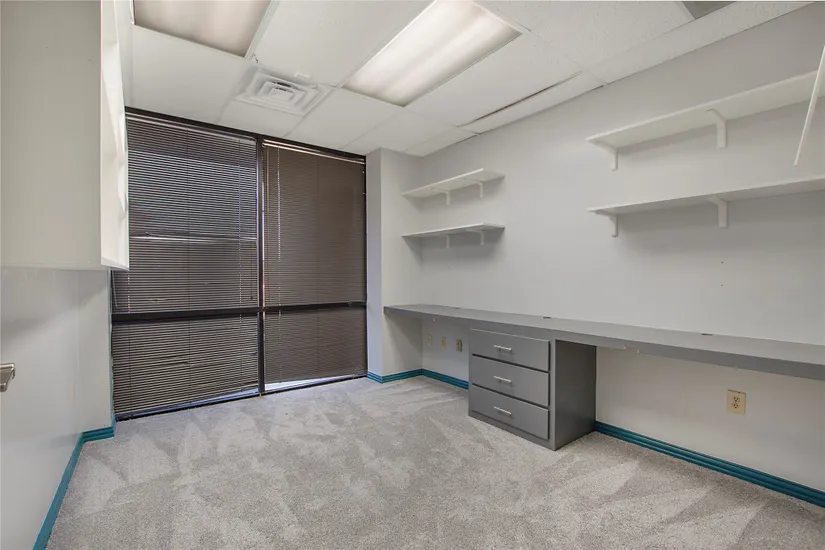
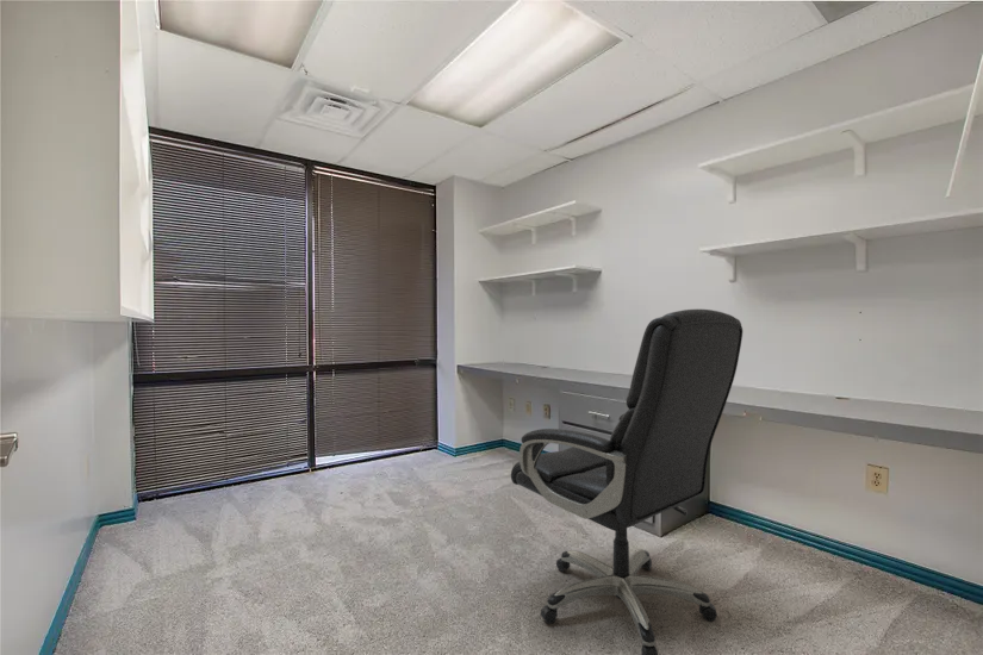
+ chair [510,308,744,655]
